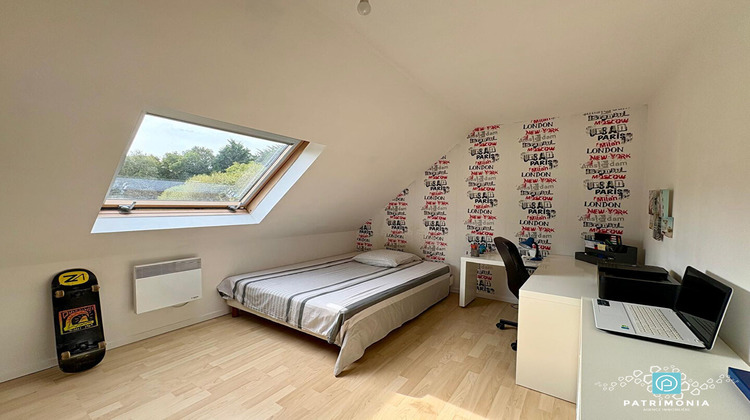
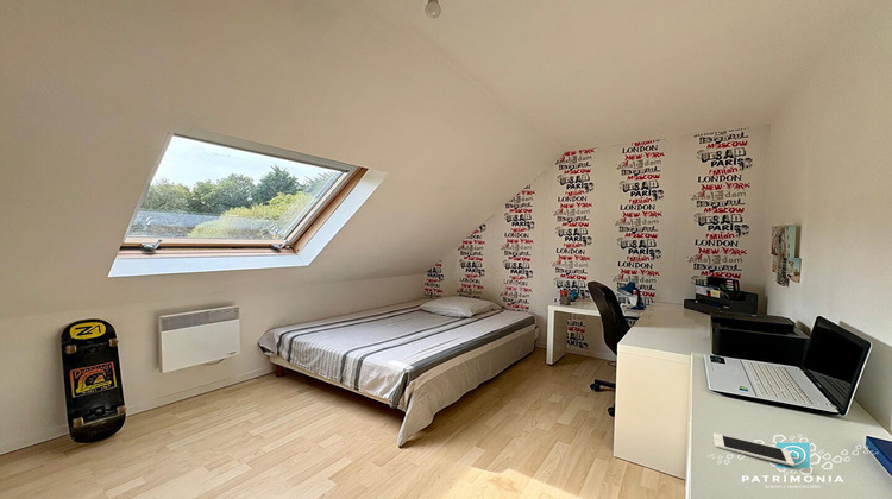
+ cell phone [712,431,796,468]
